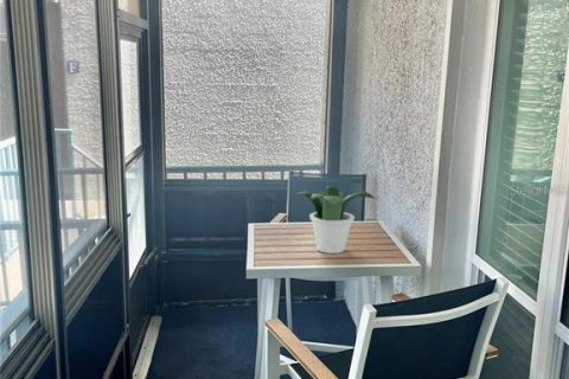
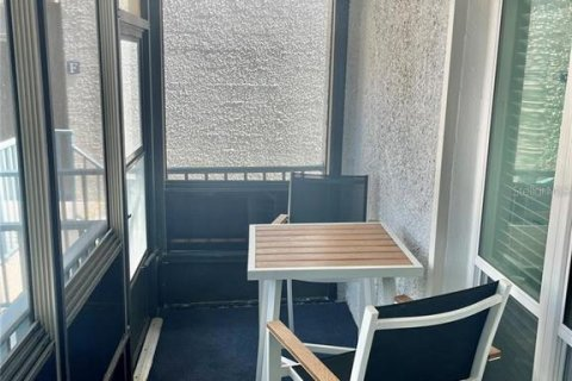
- potted plant [296,185,376,255]
